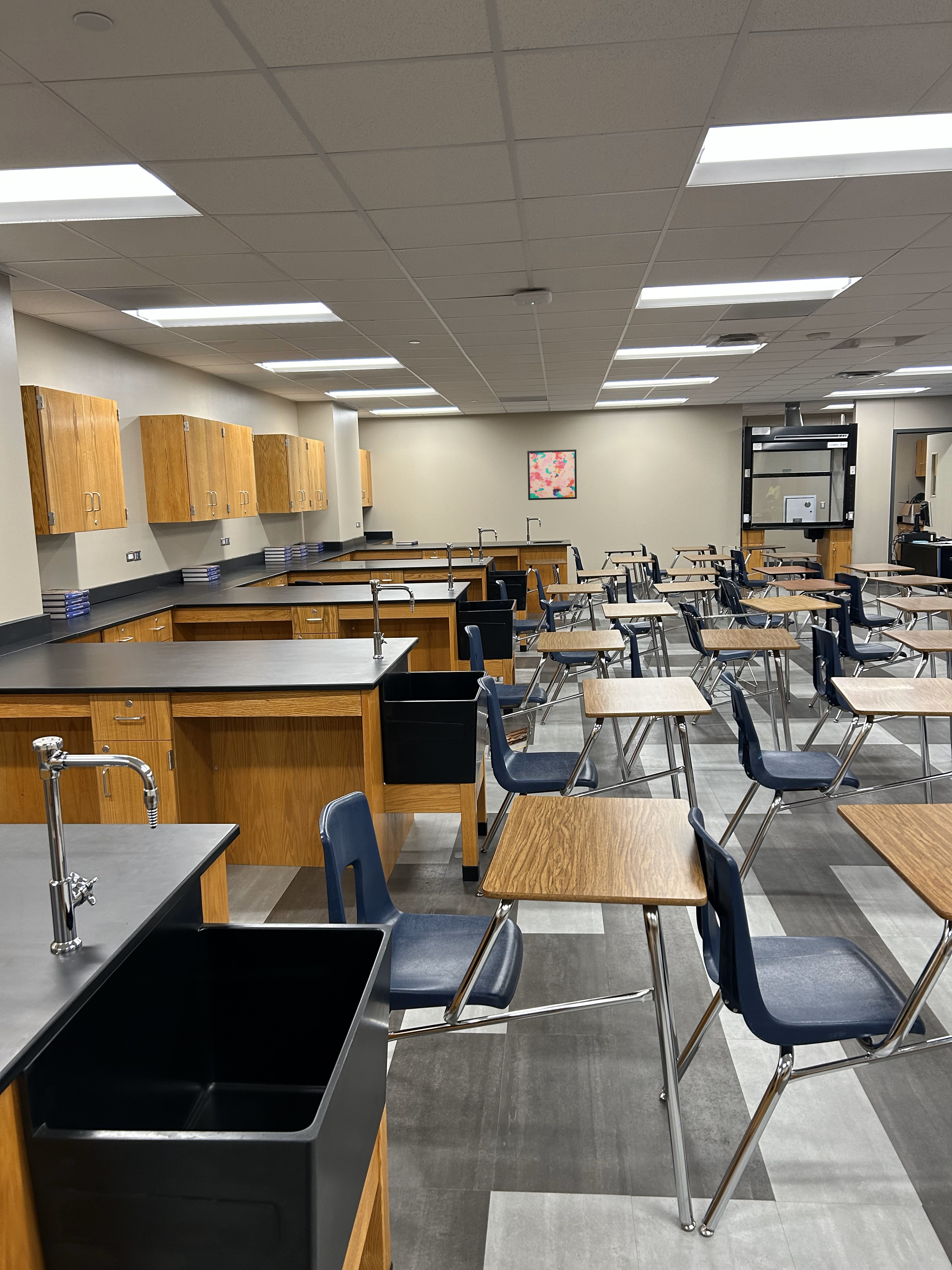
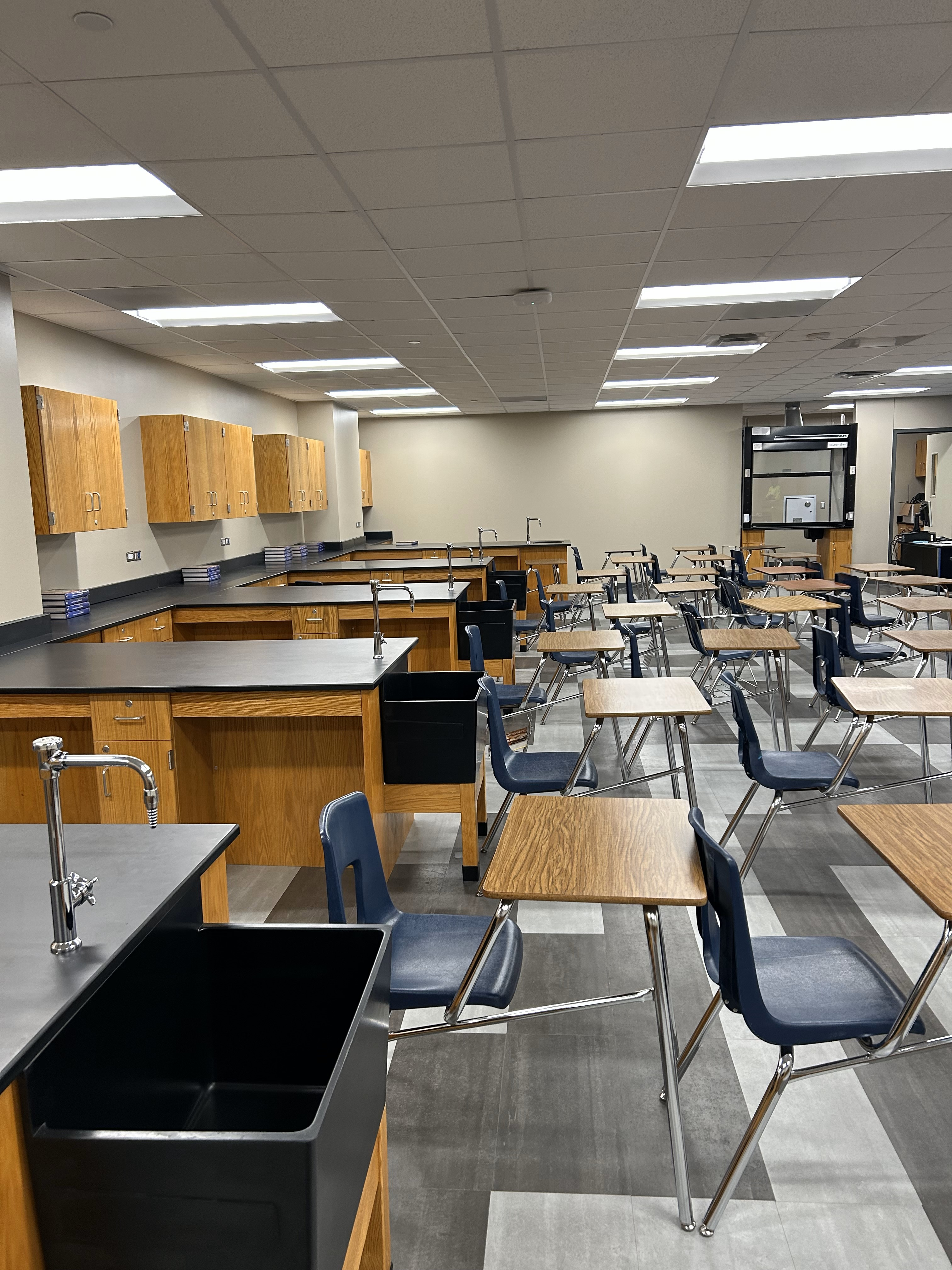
- wall art [527,449,577,501]
